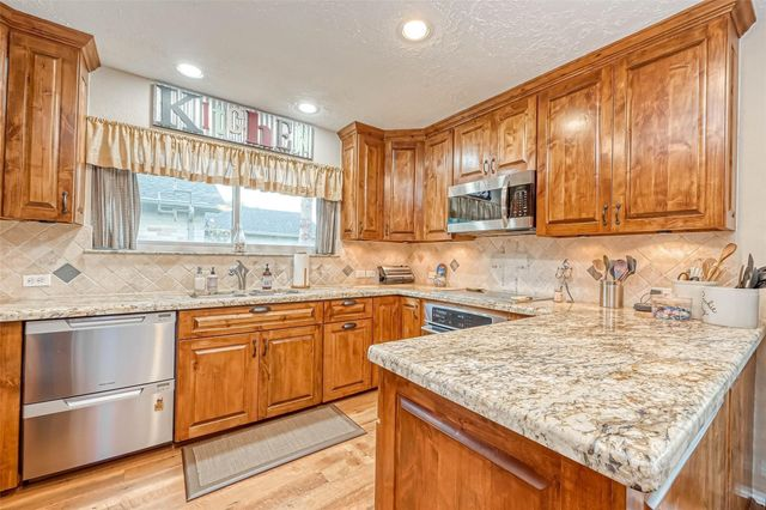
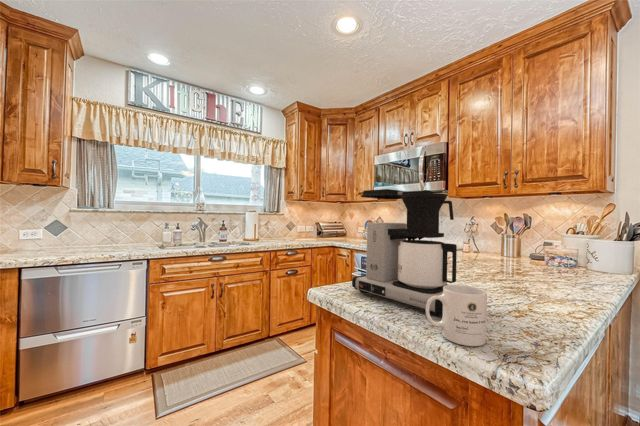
+ mug [425,284,488,347]
+ coffee maker [351,188,458,317]
